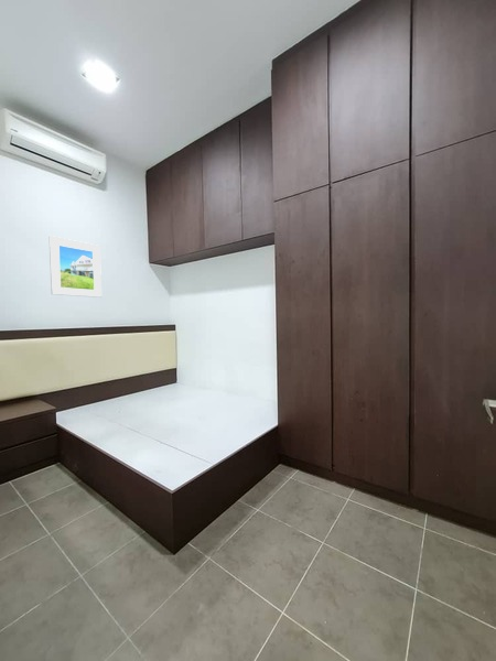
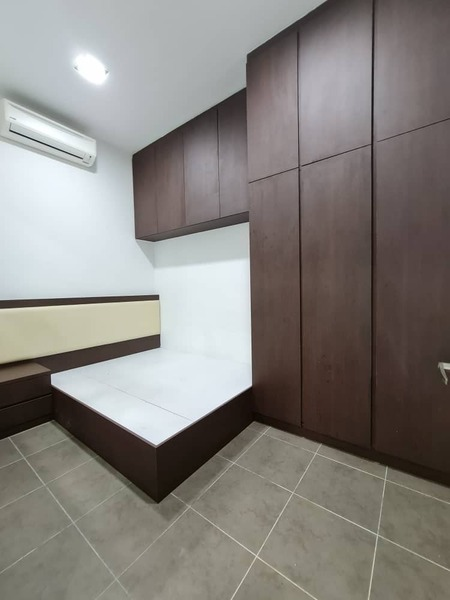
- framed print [48,235,103,299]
